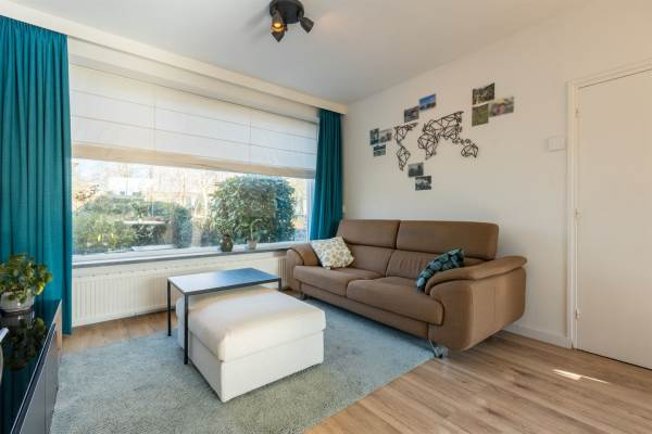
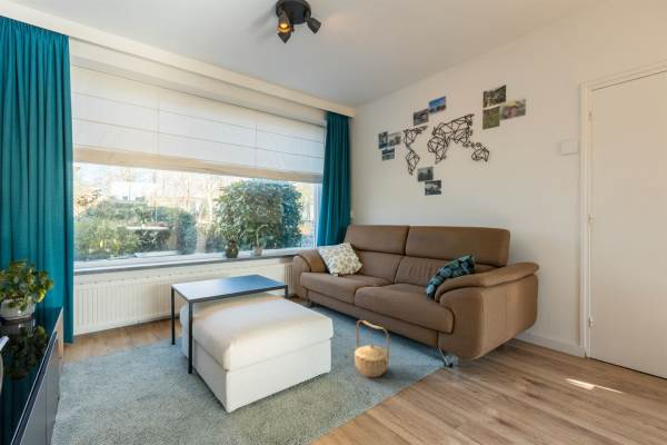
+ basket [354,319,390,378]
